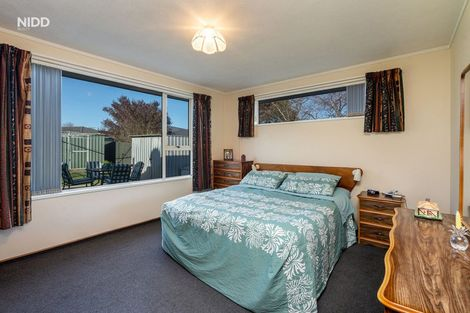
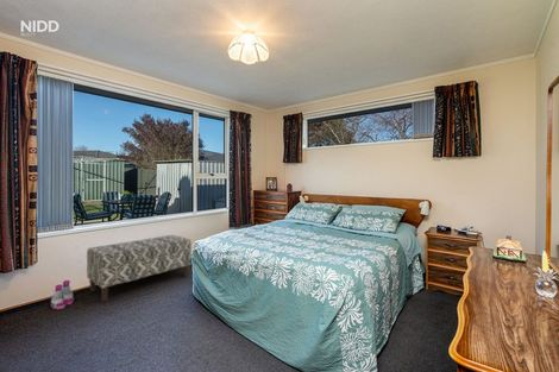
+ boots [50,279,75,310]
+ bench [86,234,193,303]
